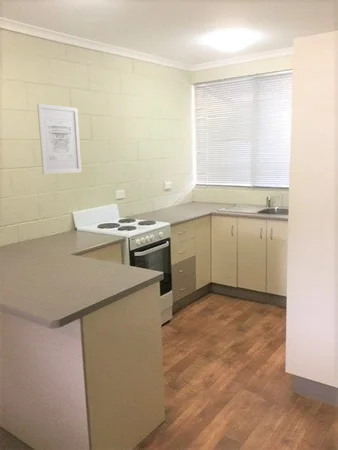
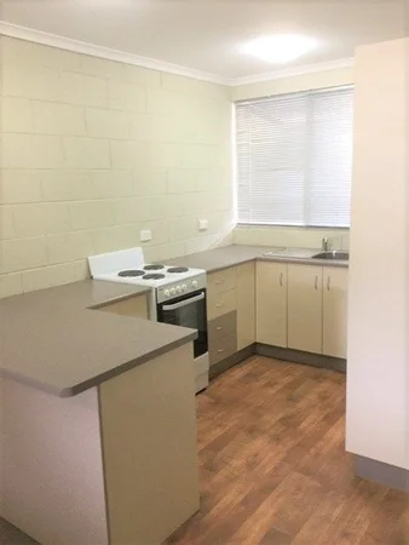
- wall art [36,103,83,175]
